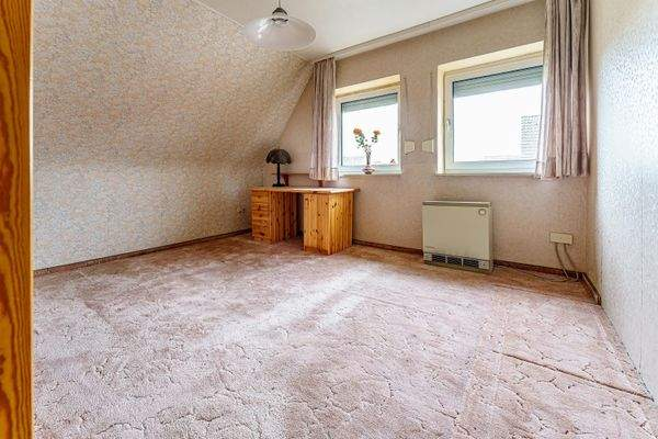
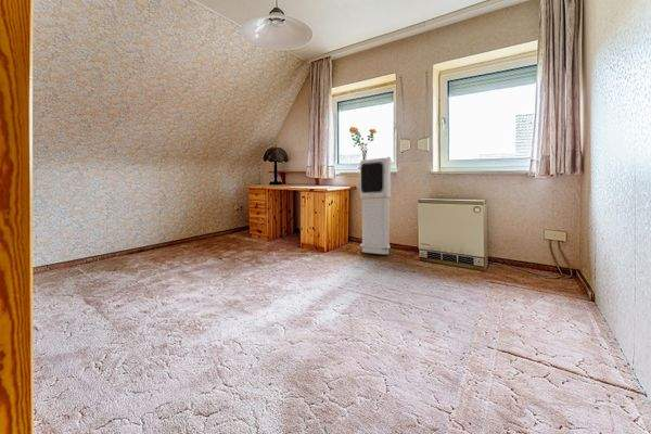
+ air purifier [359,157,392,255]
